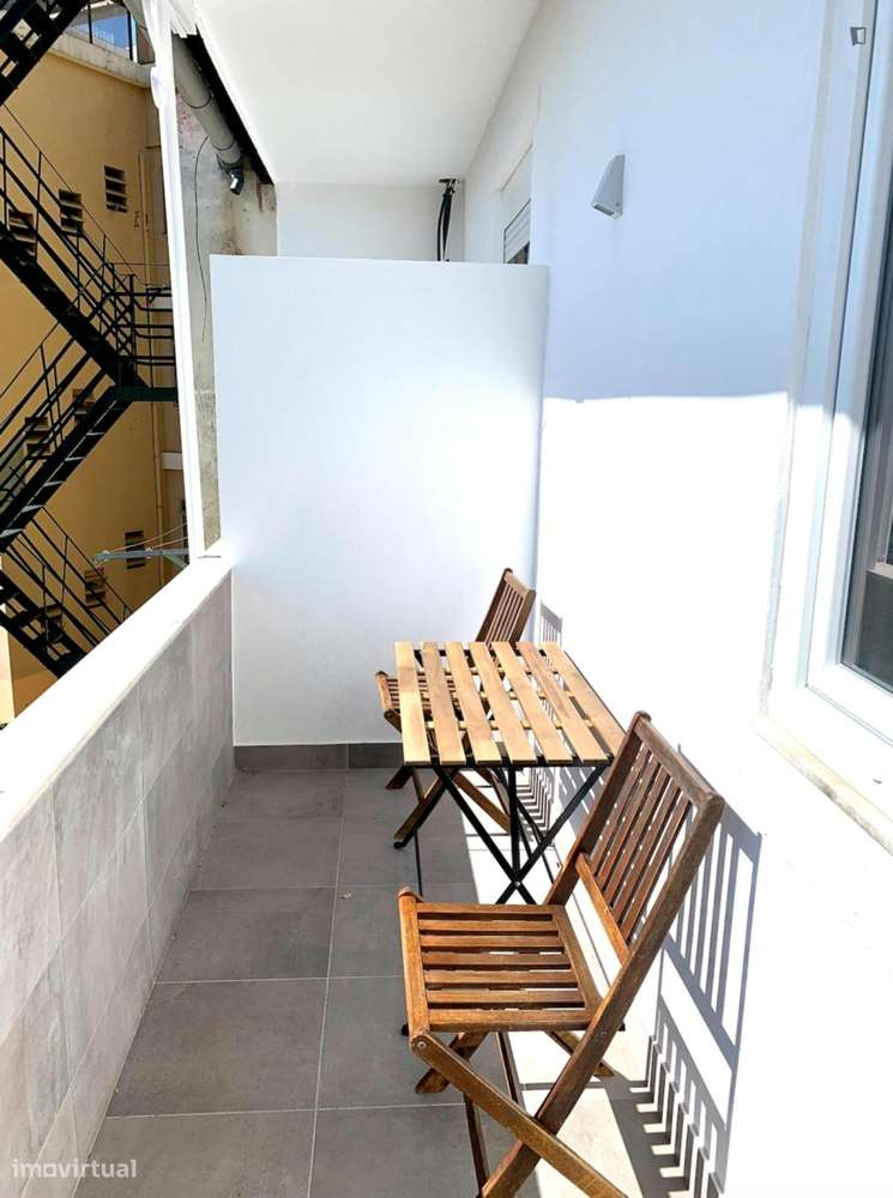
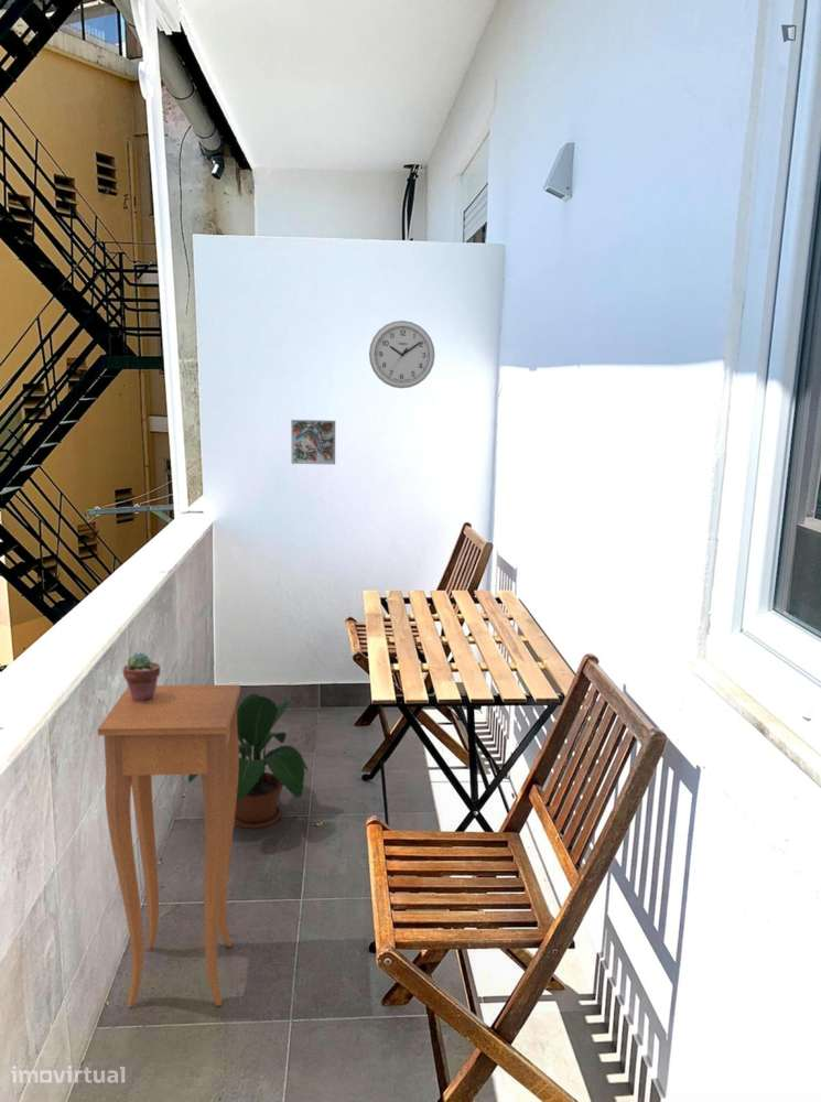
+ potted plant [187,693,309,830]
+ potted succulent [122,651,161,703]
+ side table [97,683,241,1008]
+ wall clock [368,320,436,389]
+ decorative tile [290,419,336,465]
